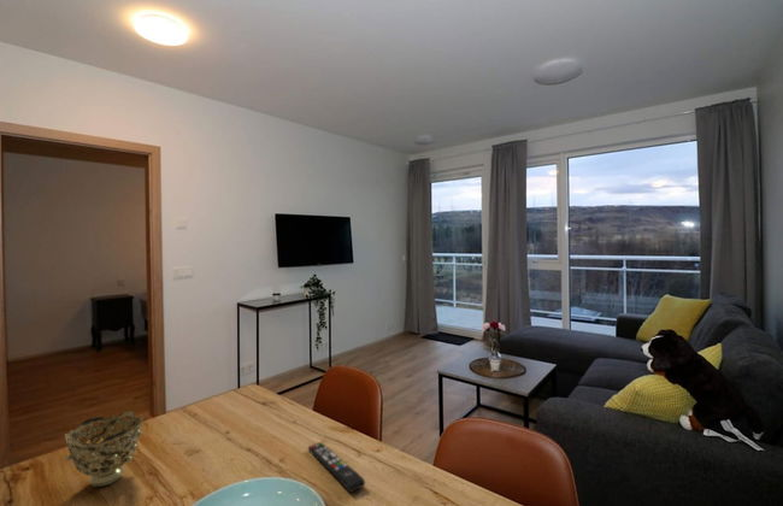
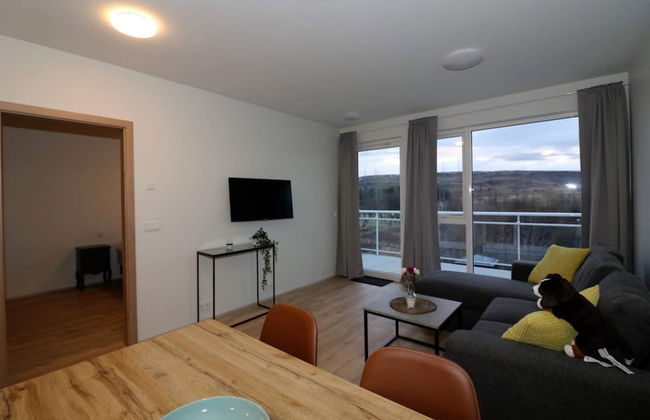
- decorative bowl [64,410,145,488]
- remote control [307,441,366,494]
